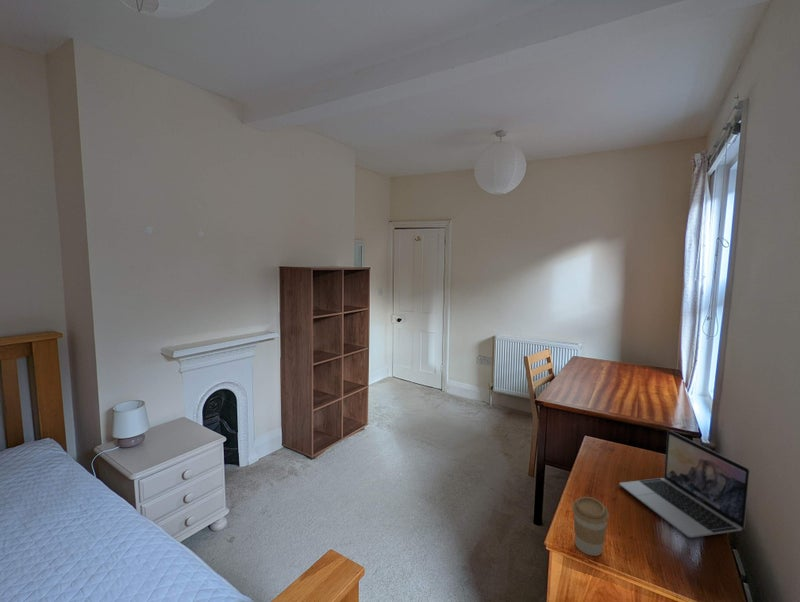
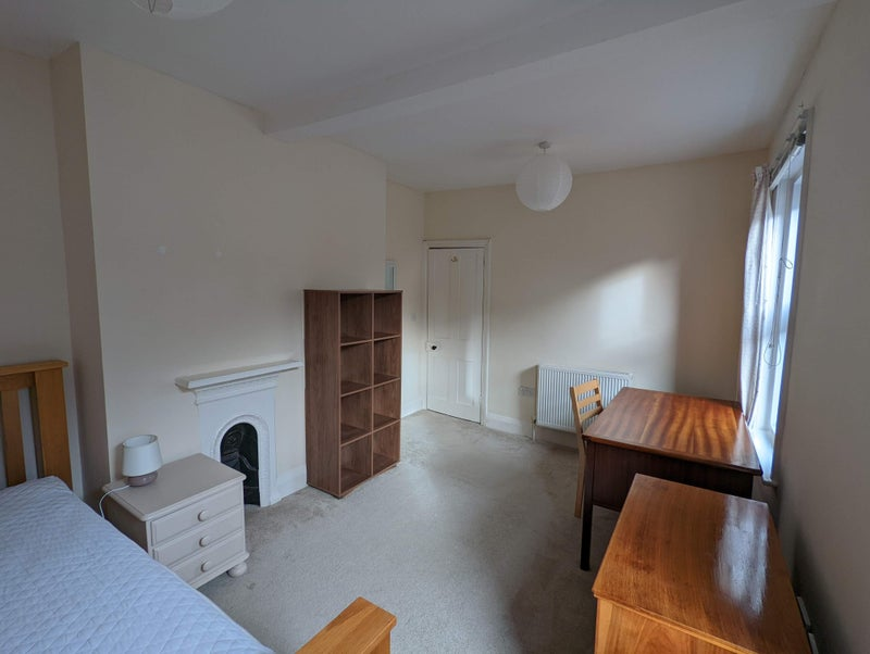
- laptop [618,429,751,539]
- coffee cup [571,496,610,557]
